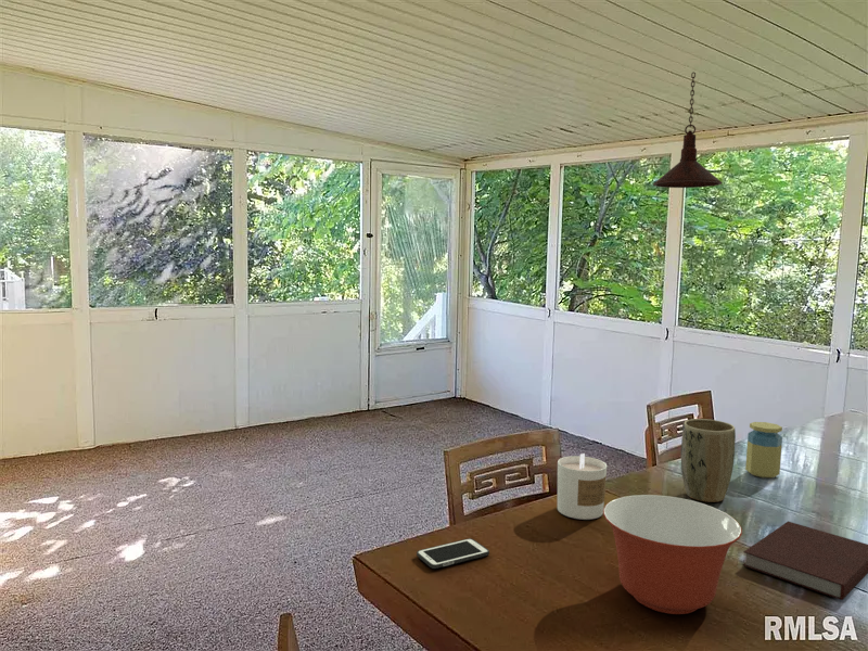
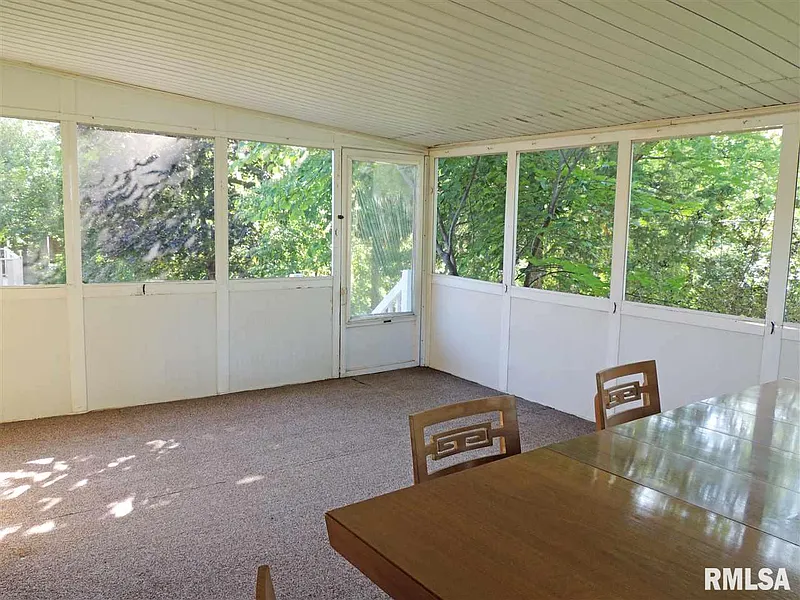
- candle [557,452,608,521]
- mixing bowl [602,494,743,615]
- cell phone [416,537,490,570]
- plant pot [680,418,737,503]
- pendant light [652,71,724,189]
- notebook [741,521,868,601]
- jar [744,421,783,480]
